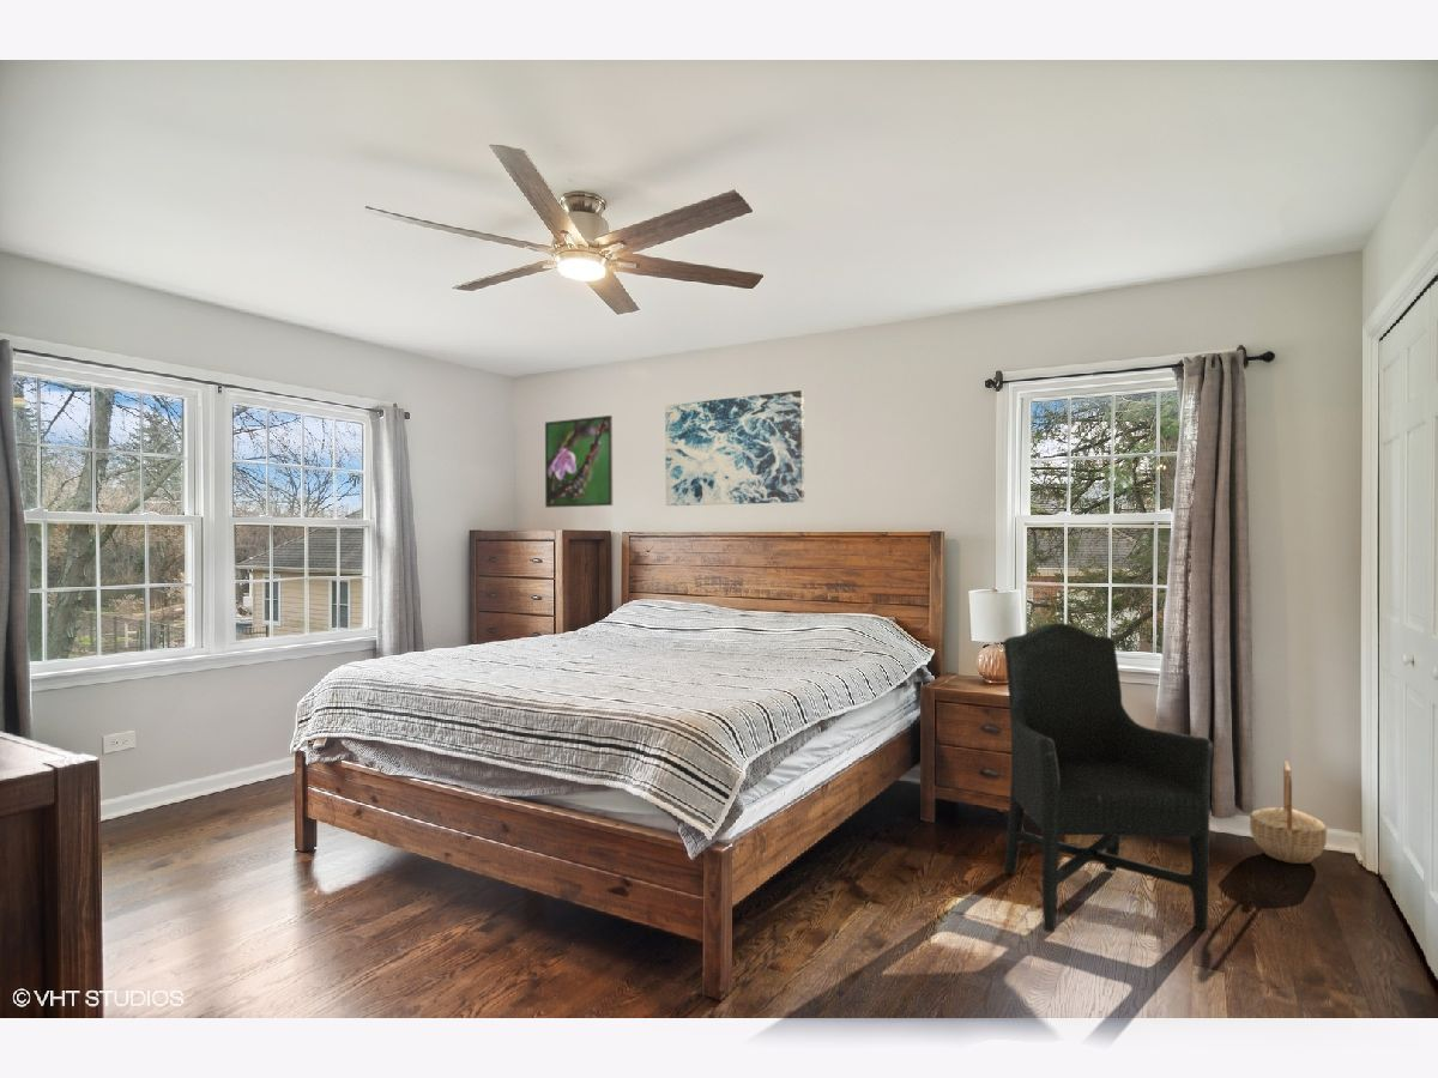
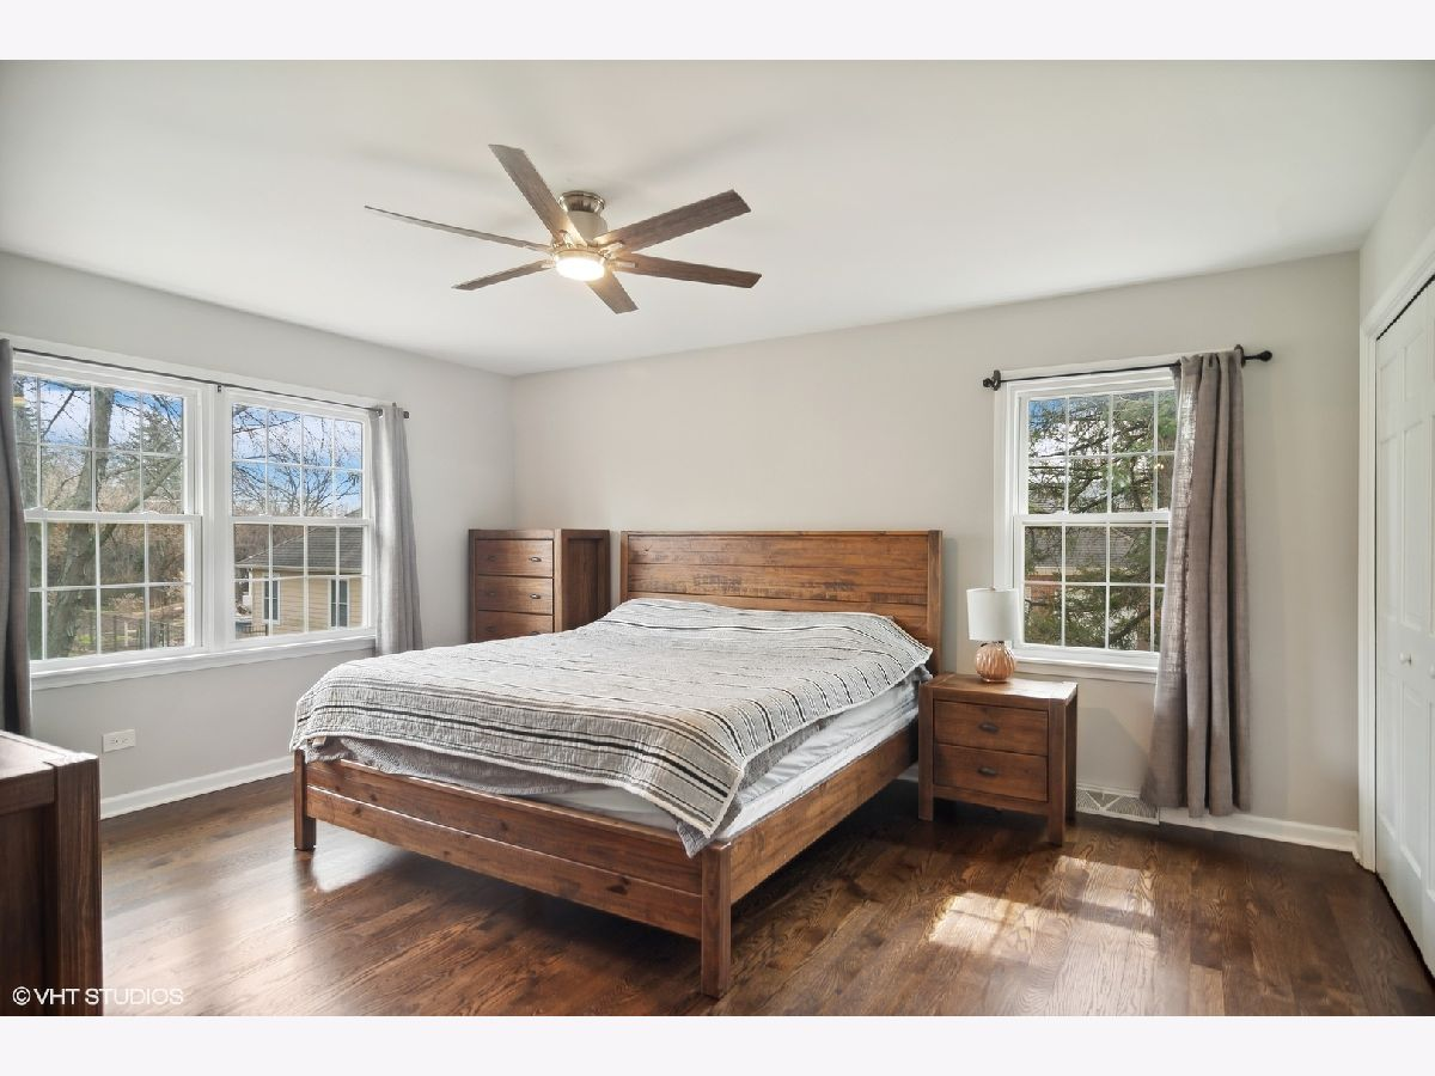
- wall art [664,389,805,507]
- basket [1249,759,1328,865]
- chair [1003,622,1215,933]
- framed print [544,414,614,509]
